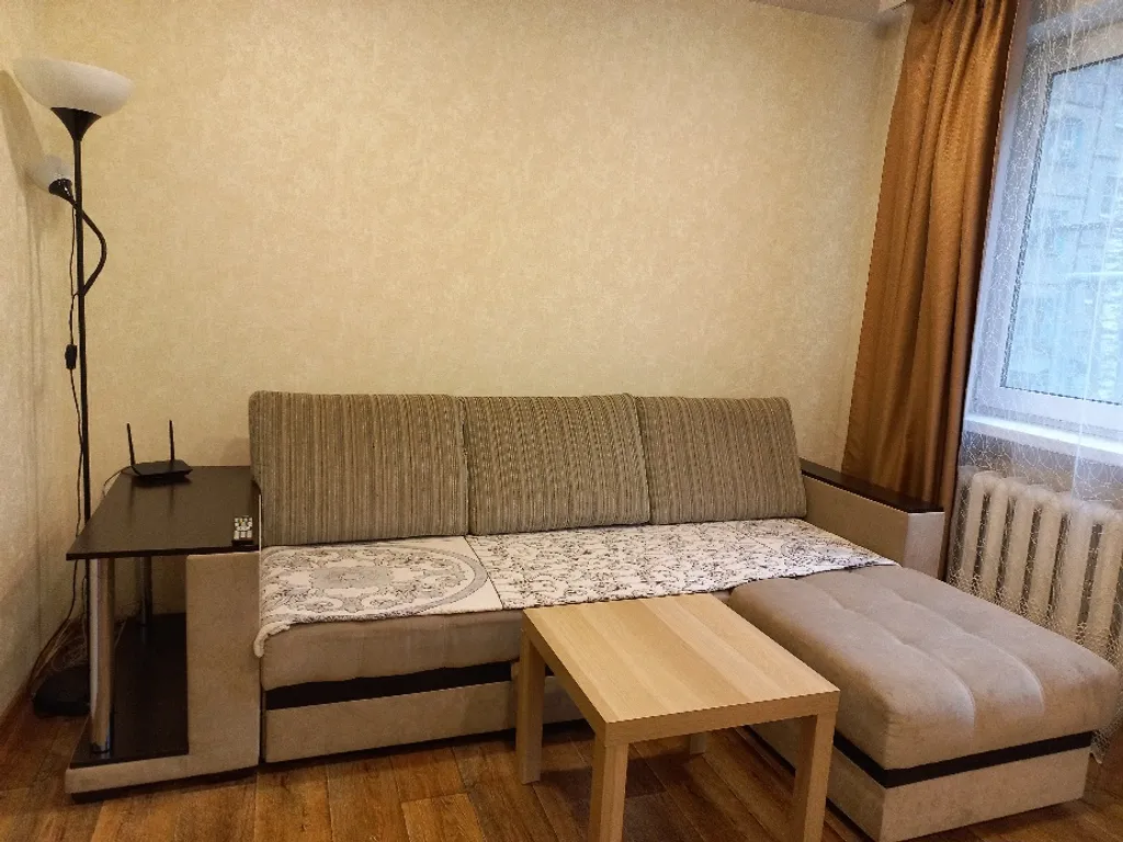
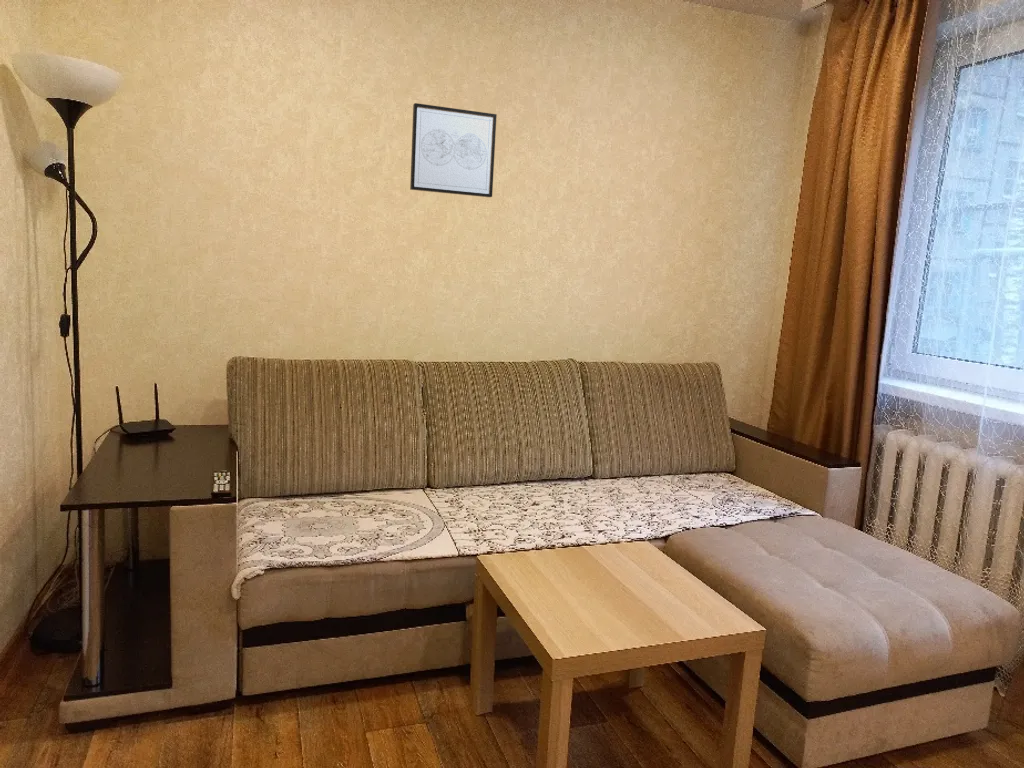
+ wall art [409,102,498,198]
